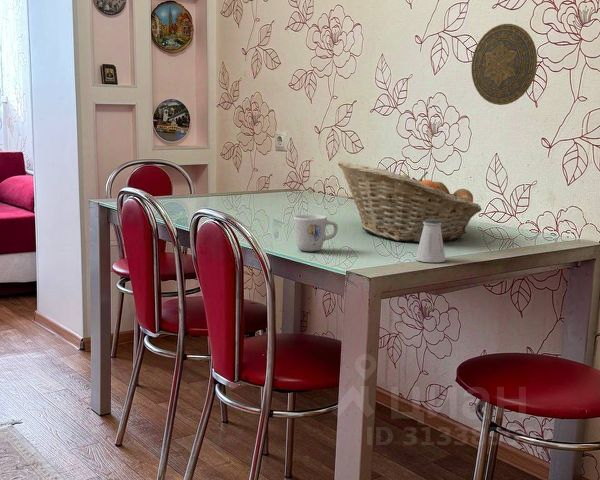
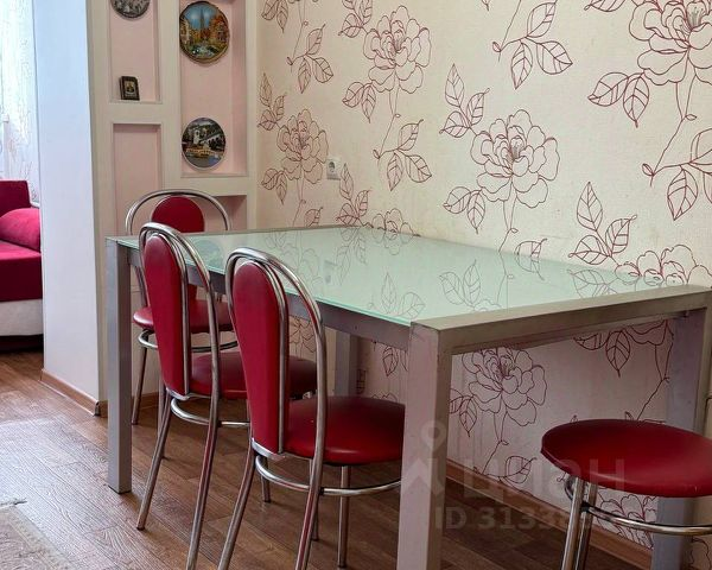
- fruit basket [337,160,483,243]
- mug [293,213,339,252]
- saltshaker [415,219,446,263]
- decorative plate [470,23,538,106]
